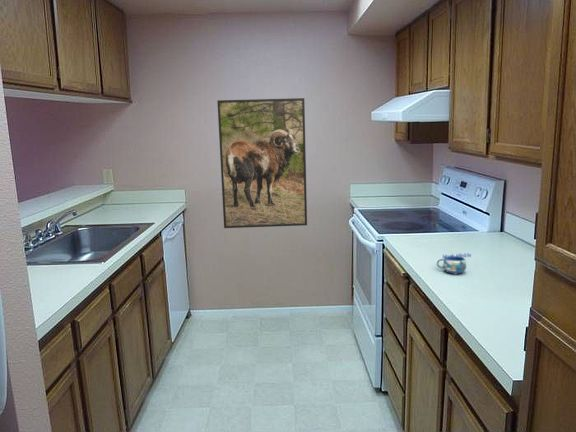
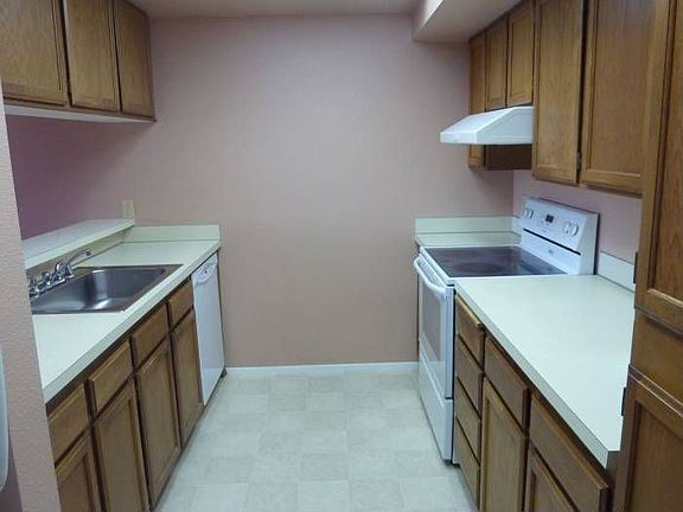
- mug [436,252,472,275]
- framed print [216,97,308,229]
